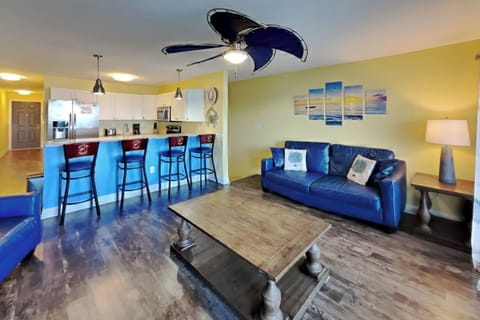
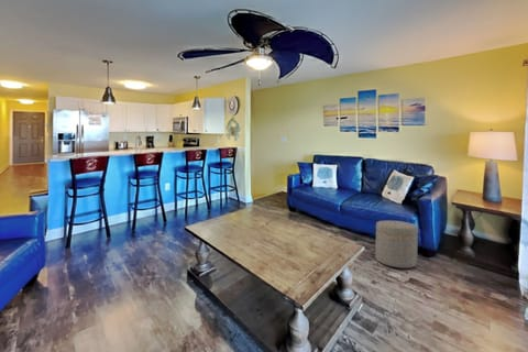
+ ottoman [374,219,419,270]
